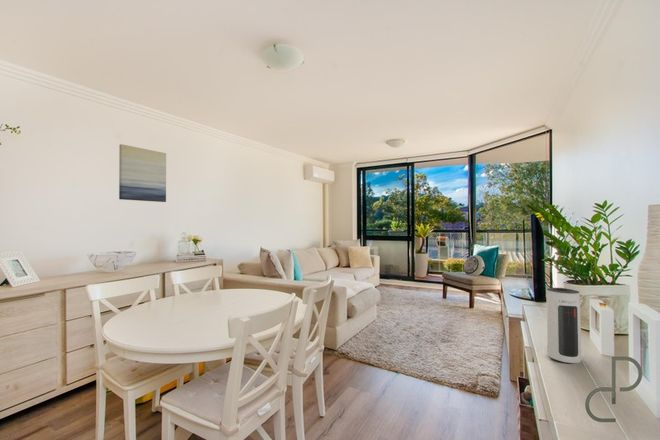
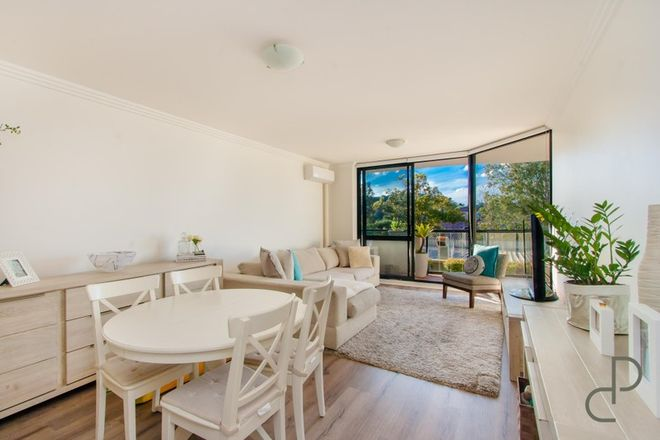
- wall art [118,143,167,203]
- speaker [545,287,582,365]
